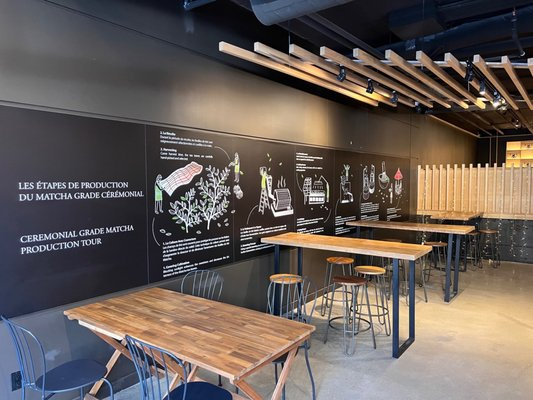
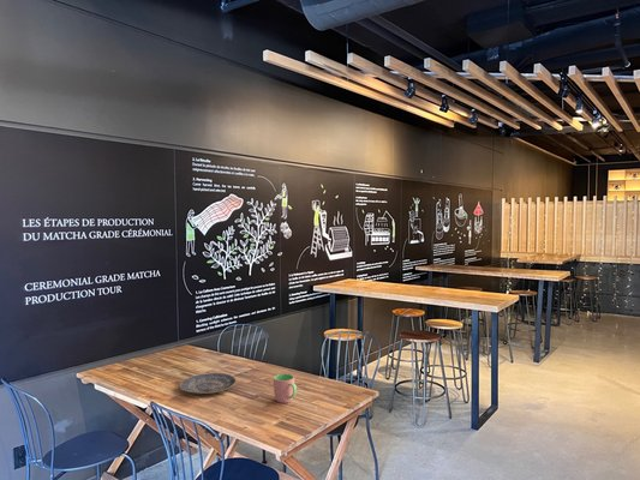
+ plate [179,372,237,395]
+ cup [273,372,298,404]
